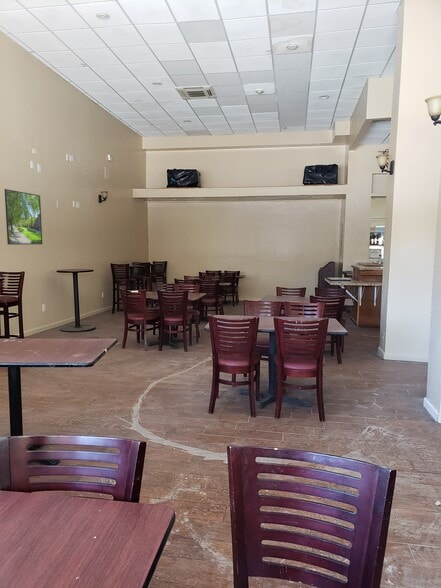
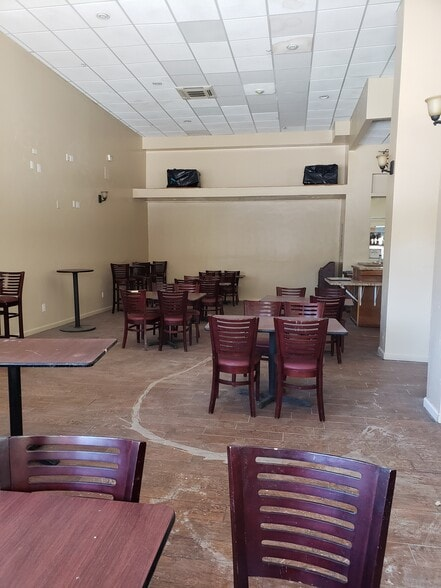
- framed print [3,188,43,246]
